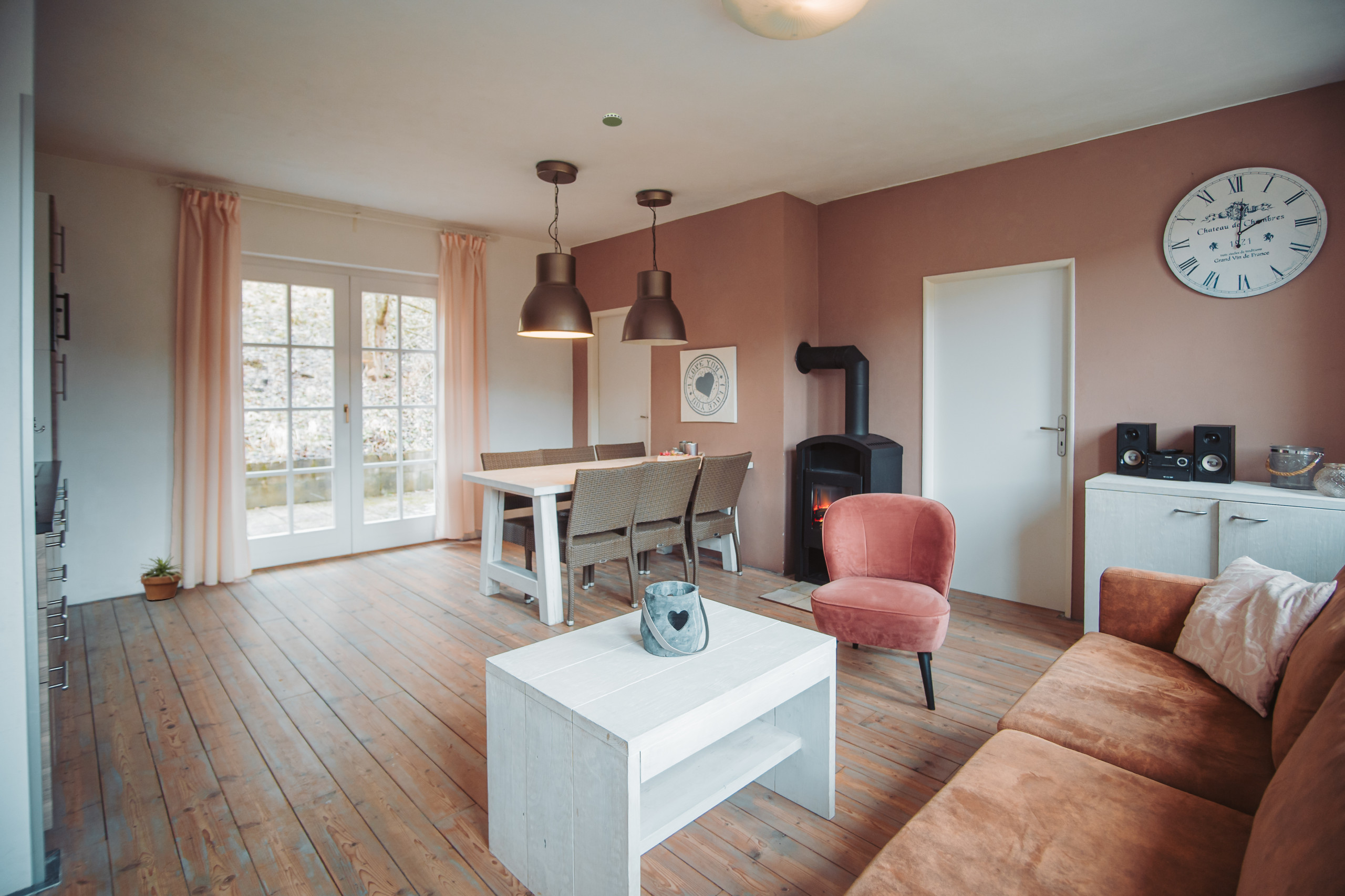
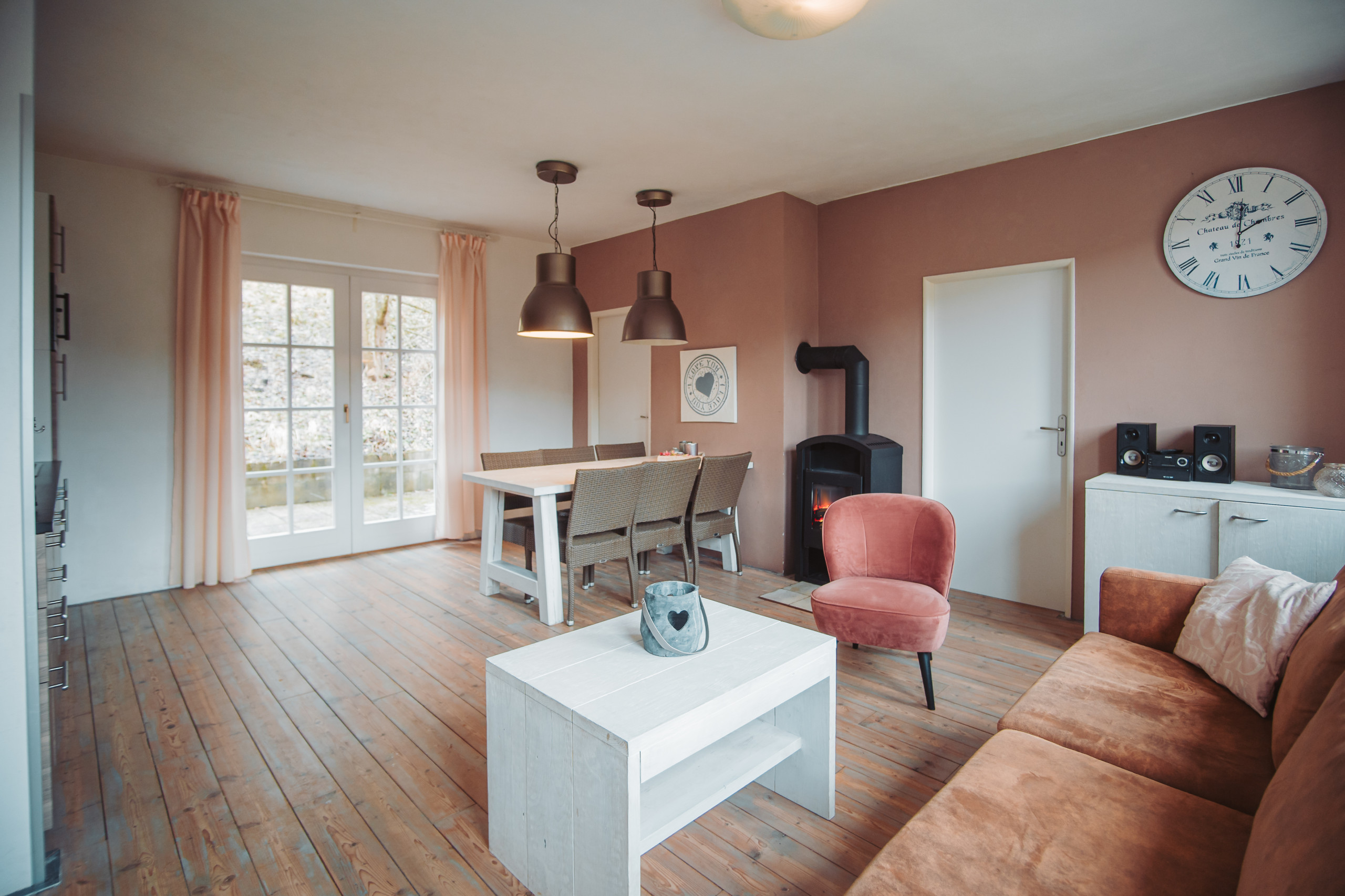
- smoke detector [602,112,623,127]
- potted plant [136,553,187,601]
